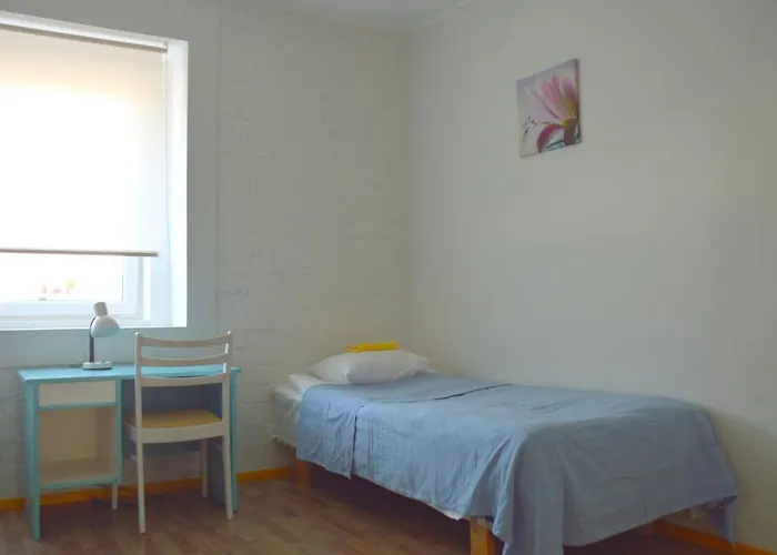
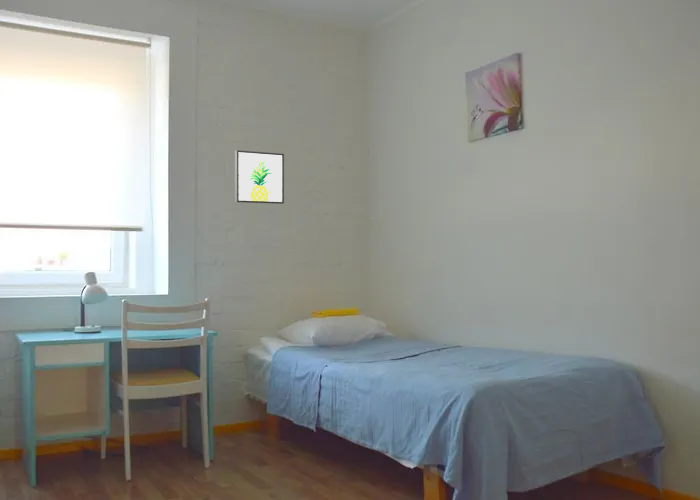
+ wall art [234,149,285,205]
